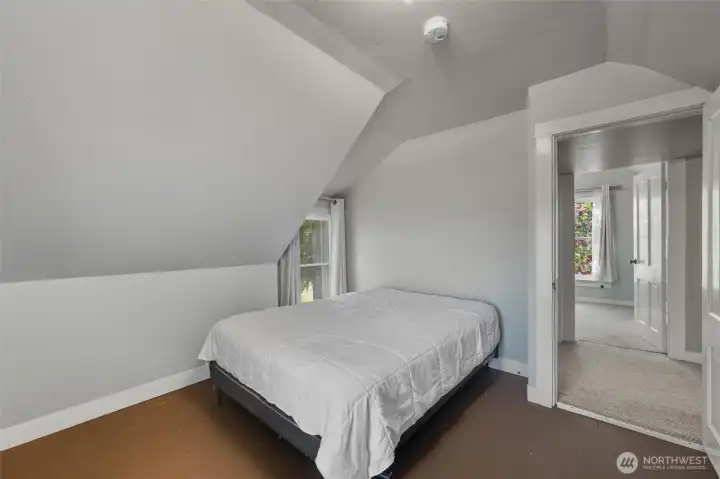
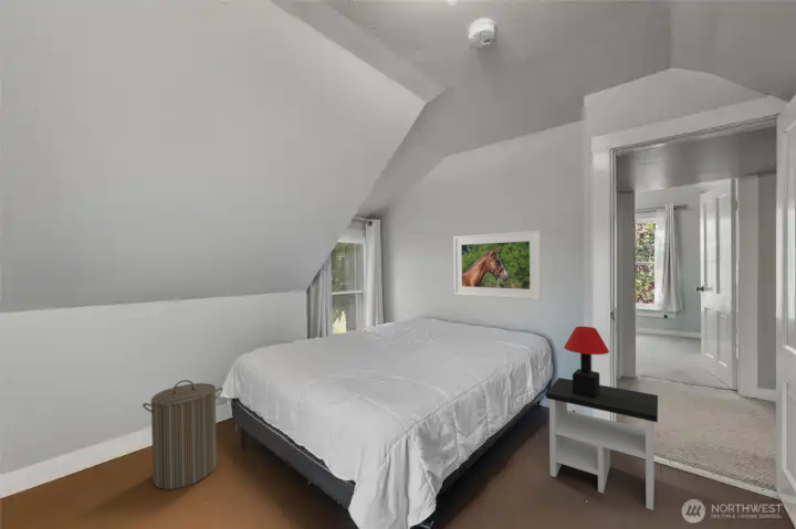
+ table lamp [563,326,610,398]
+ laundry hamper [142,379,224,490]
+ side table [545,377,659,511]
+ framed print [452,230,542,301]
